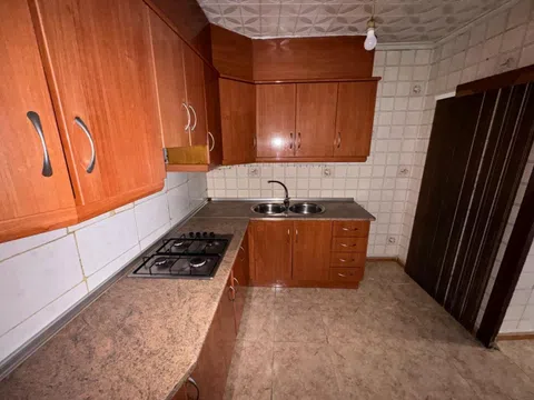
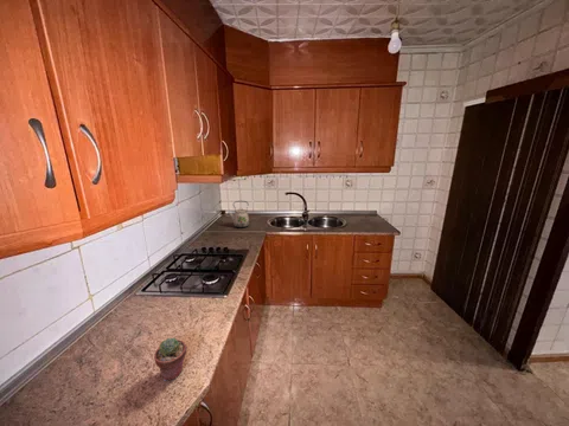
+ potted succulent [153,336,188,382]
+ kettle [226,200,250,228]
